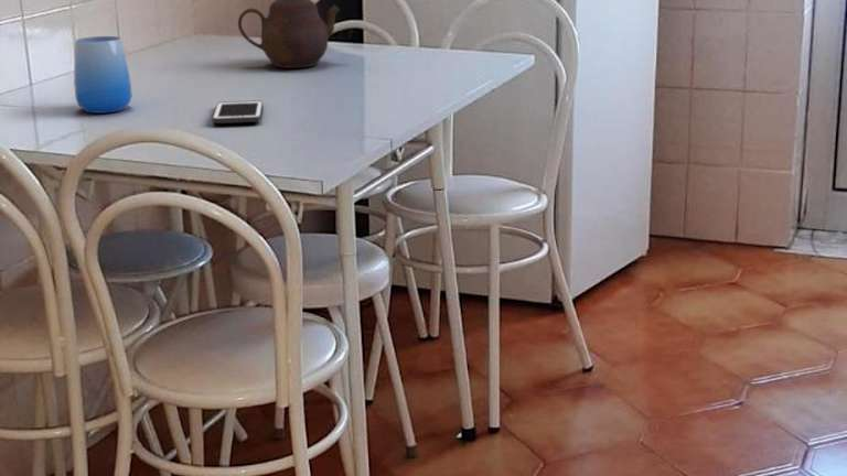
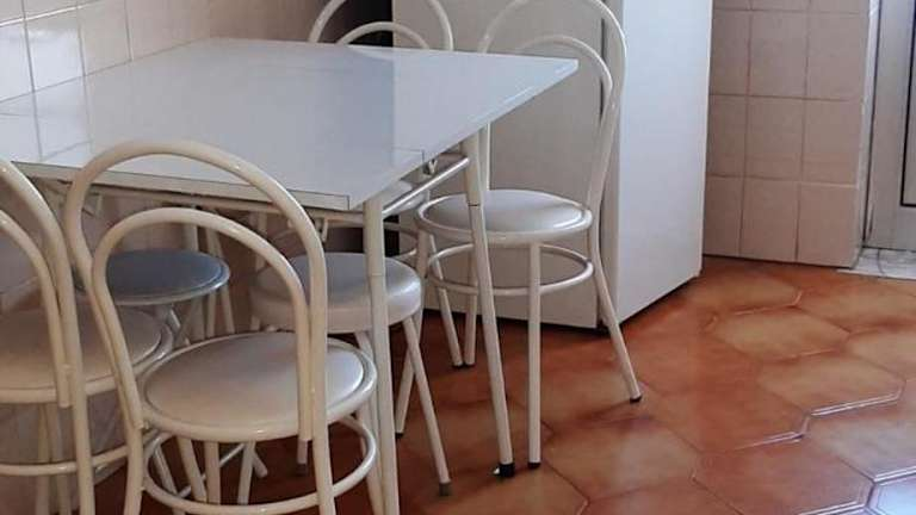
- teapot [237,0,341,69]
- cell phone [212,99,264,125]
- cup [73,35,133,115]
